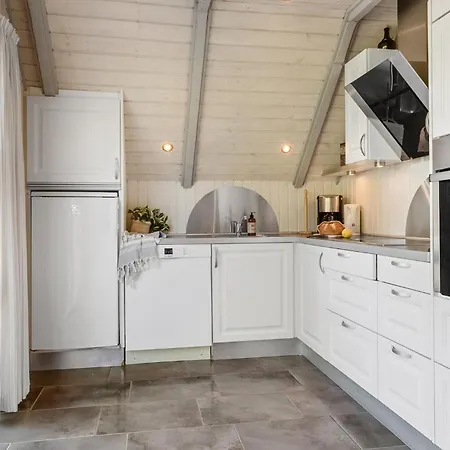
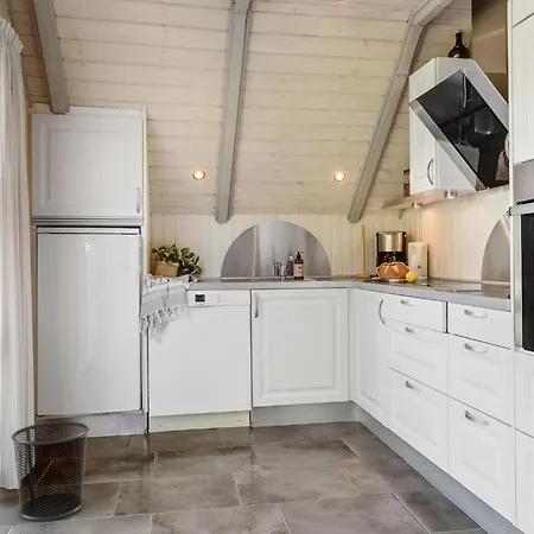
+ waste bin [11,420,90,522]
